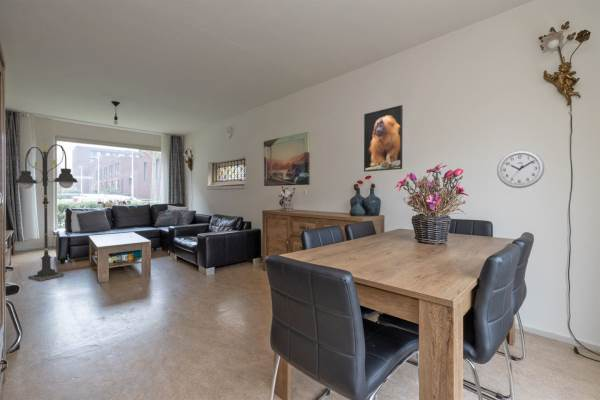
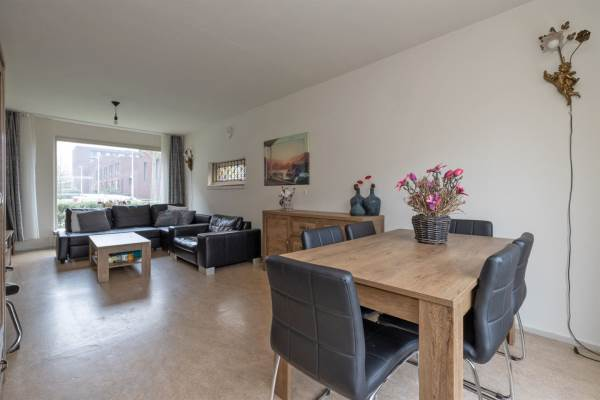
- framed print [363,104,404,173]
- floor lamp [13,138,78,282]
- wall clock [496,149,545,189]
